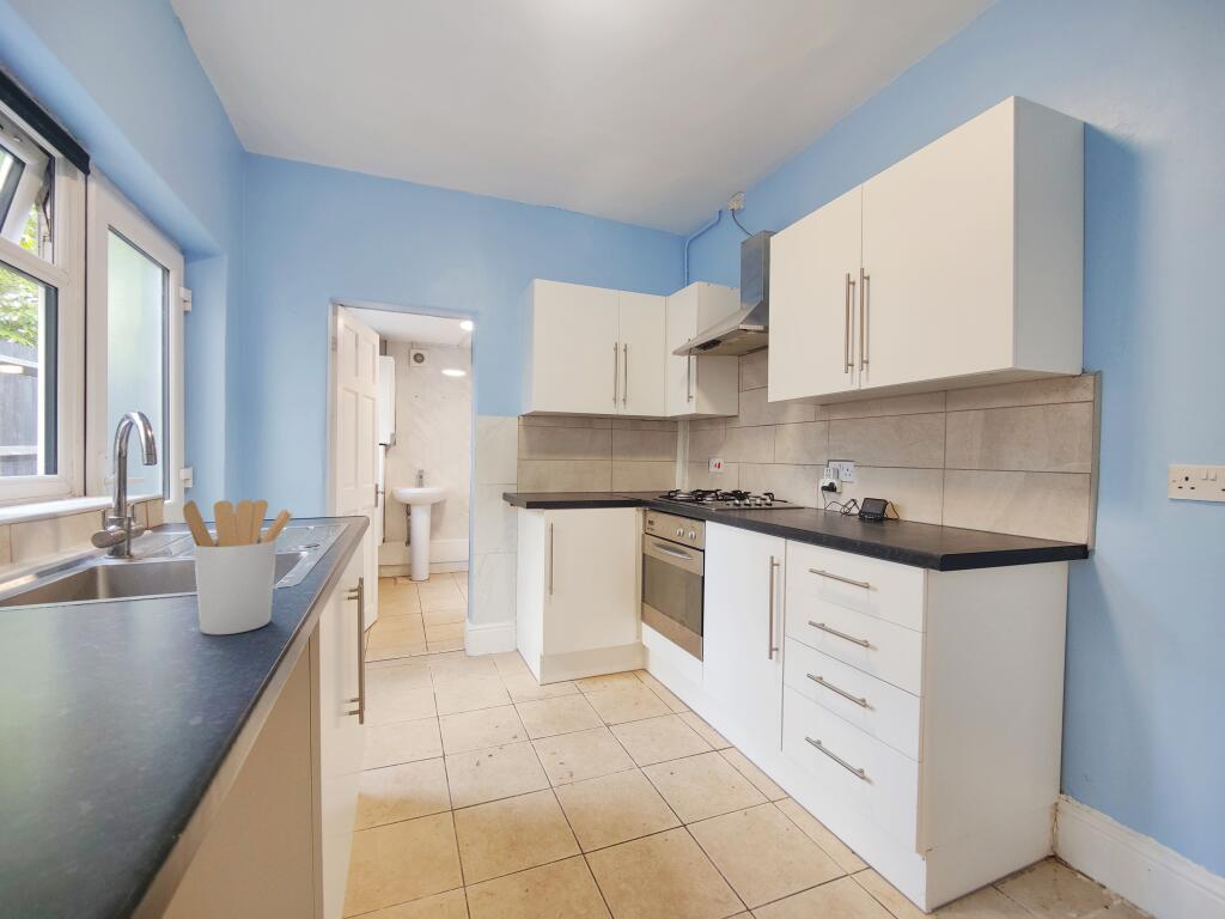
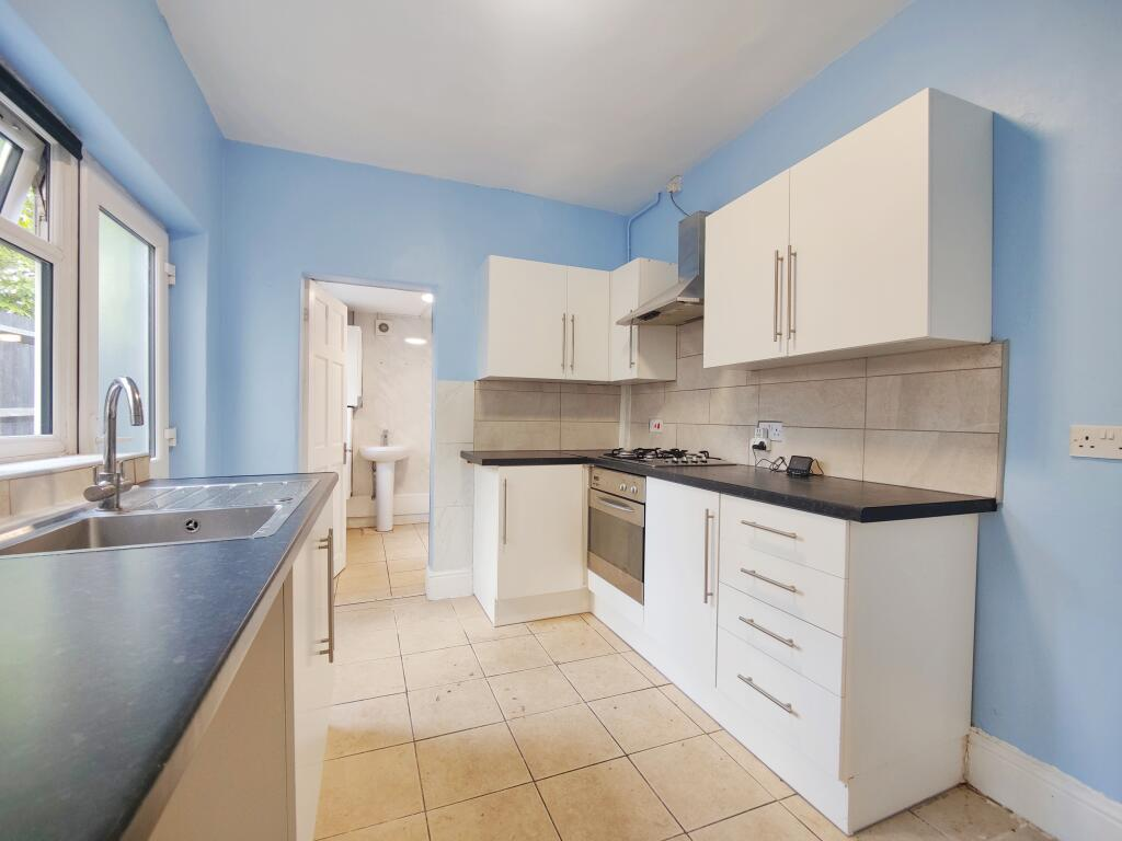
- utensil holder [182,499,293,635]
